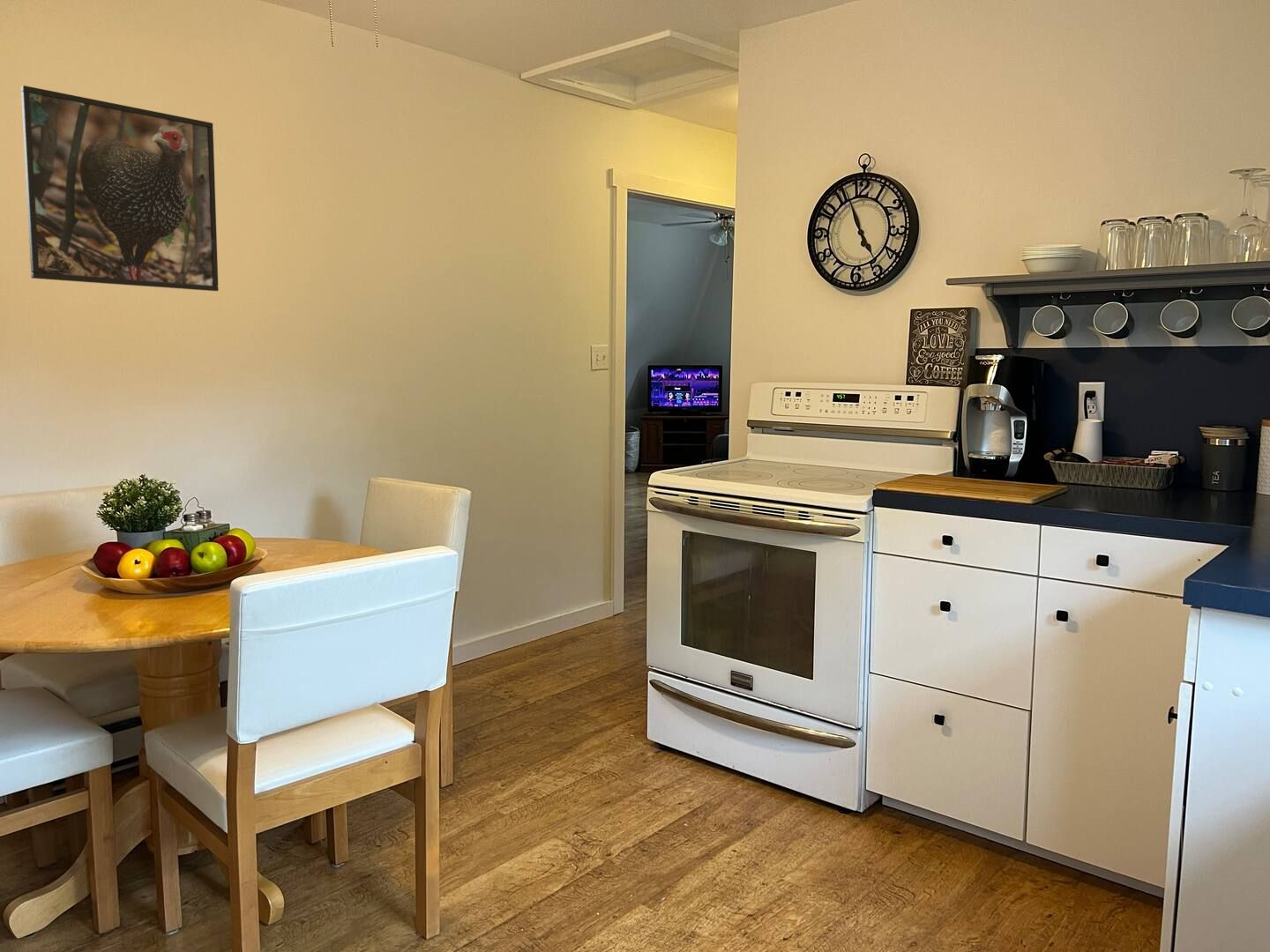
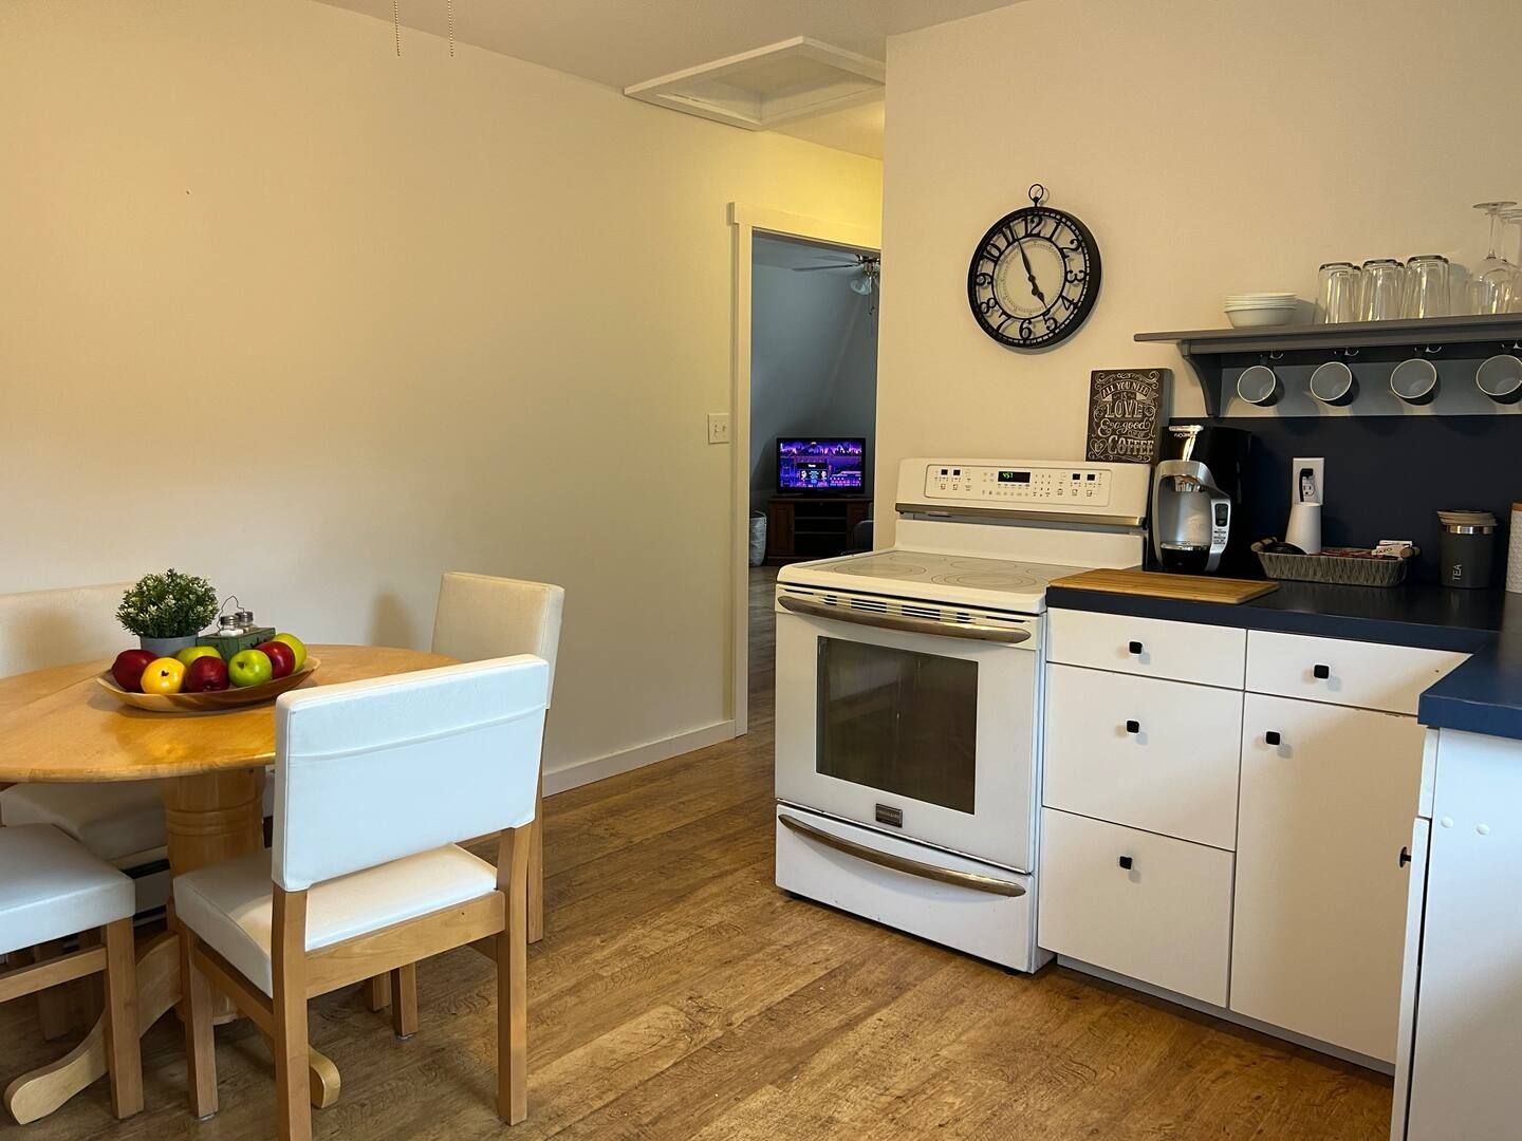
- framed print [20,85,220,292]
